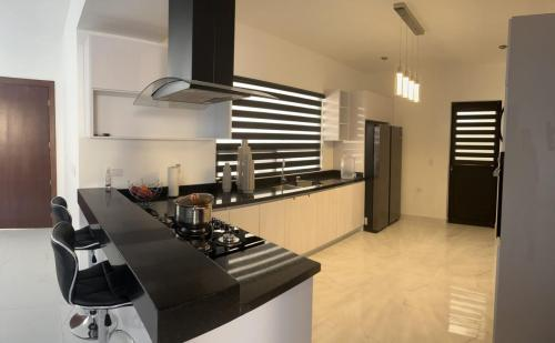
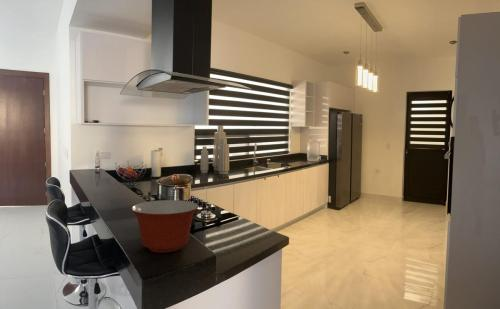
+ mixing bowl [130,199,200,254]
